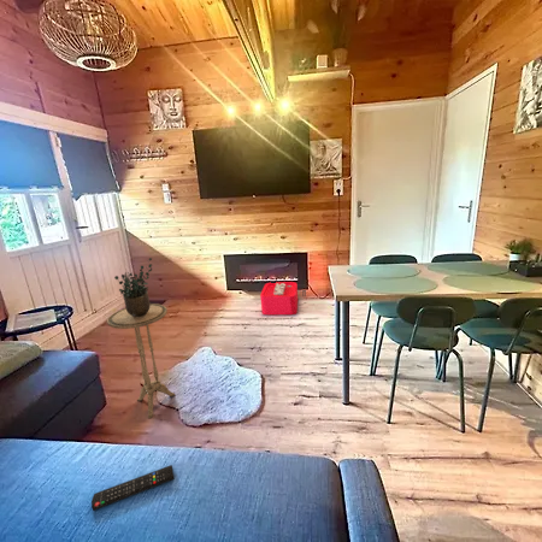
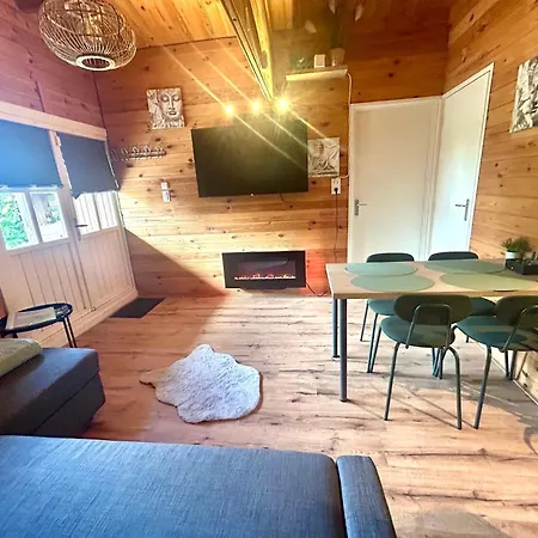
- potted plant [113,257,153,317]
- storage bin [259,281,307,316]
- side table [106,302,177,419]
- remote control [90,464,175,512]
